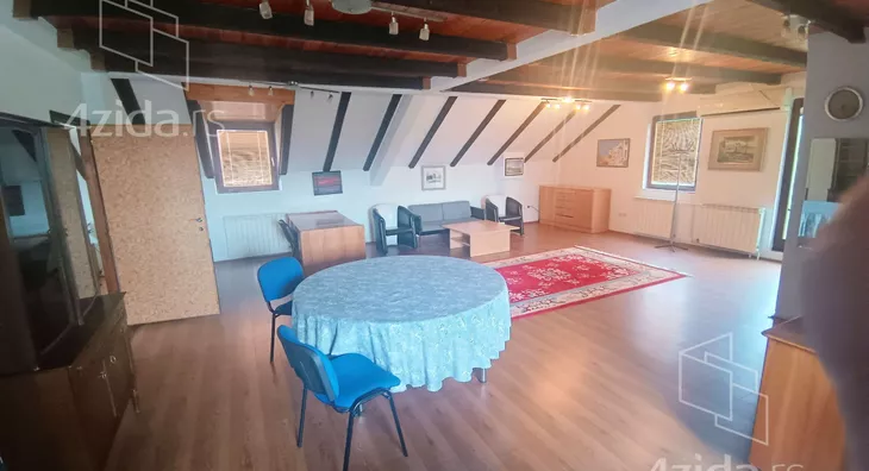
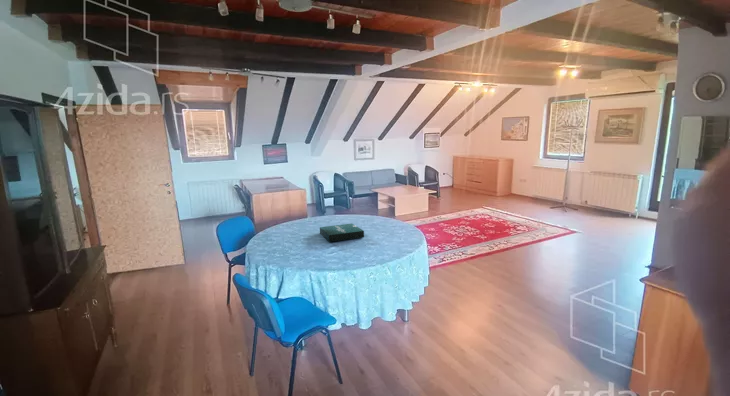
+ pizza box [319,223,365,243]
